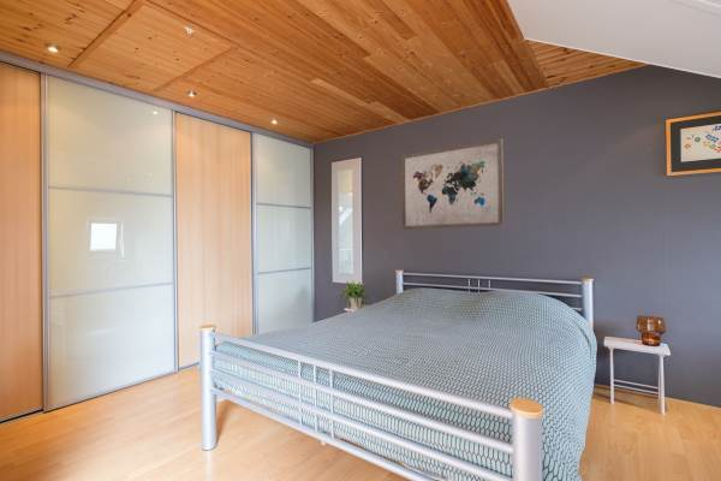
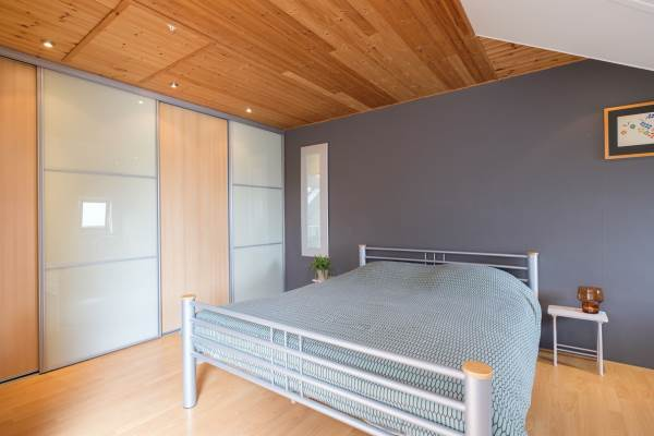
- wall art [400,137,505,231]
